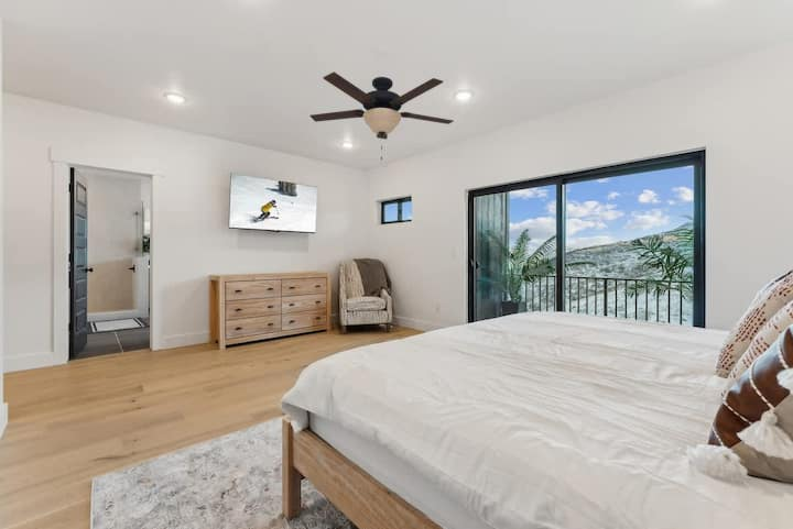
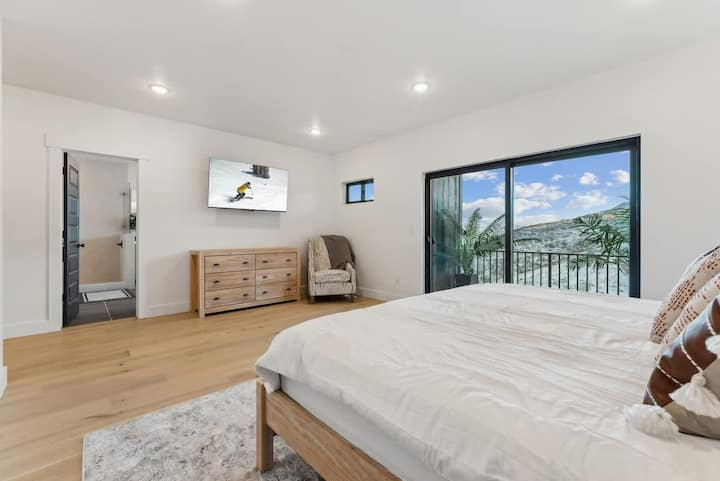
- ceiling fan [308,71,455,161]
